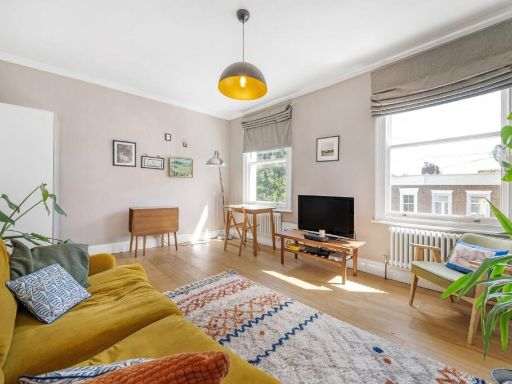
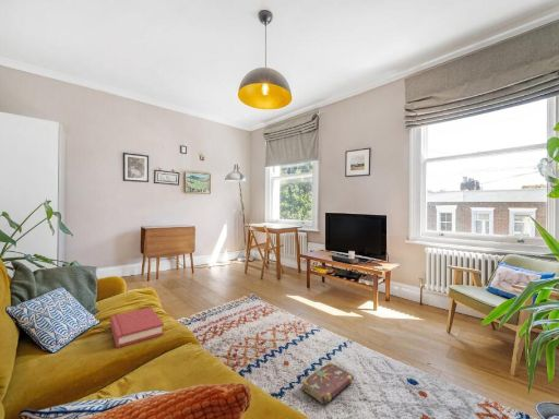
+ hardback book [109,307,165,348]
+ book [300,361,355,406]
